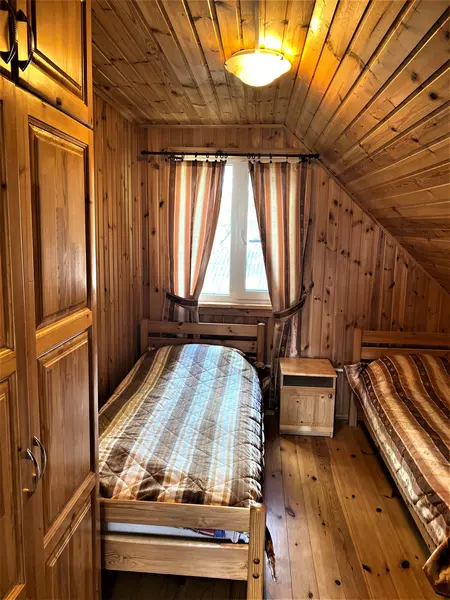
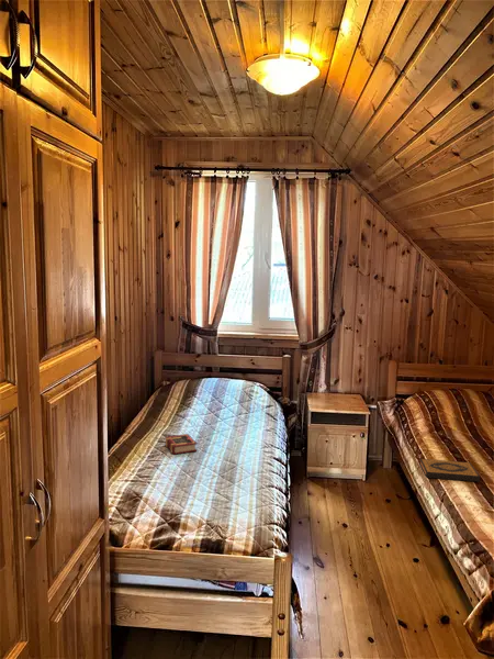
+ book [165,433,199,456]
+ hardback book [418,458,481,483]
